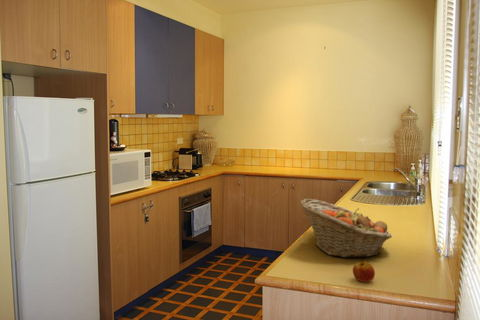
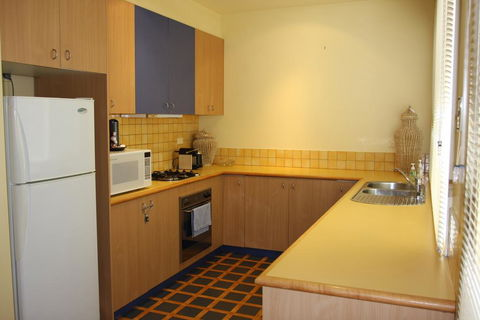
- fruit basket [299,198,393,259]
- apple [352,258,376,283]
